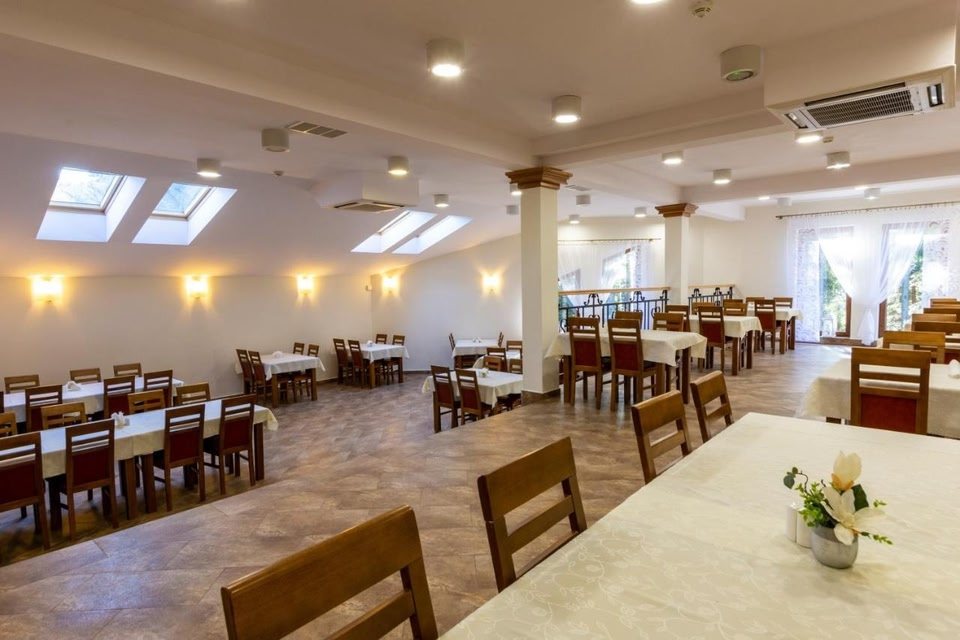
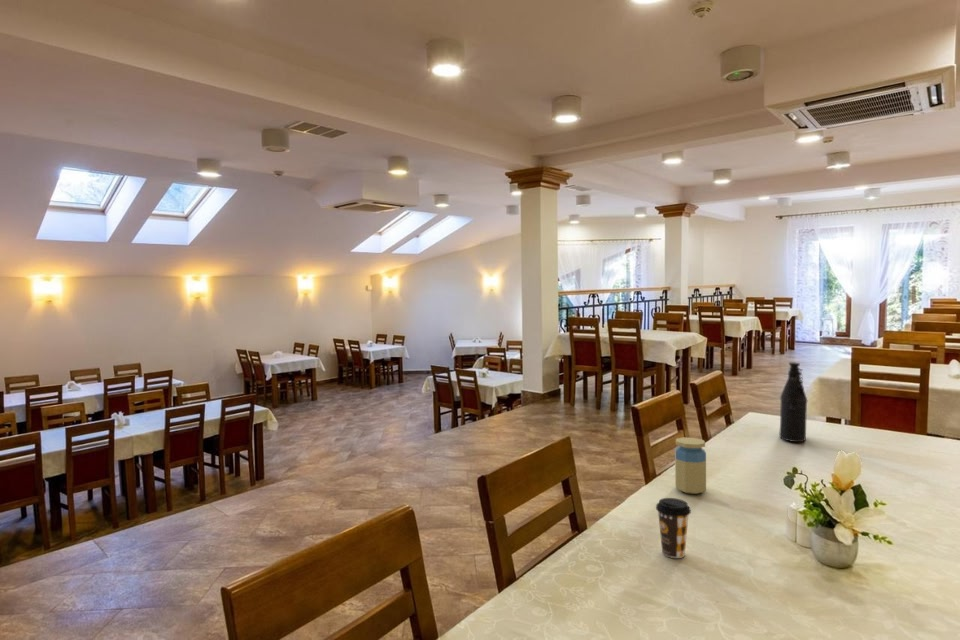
+ coffee cup [655,497,692,559]
+ bottle [778,361,808,443]
+ jar [674,436,707,495]
